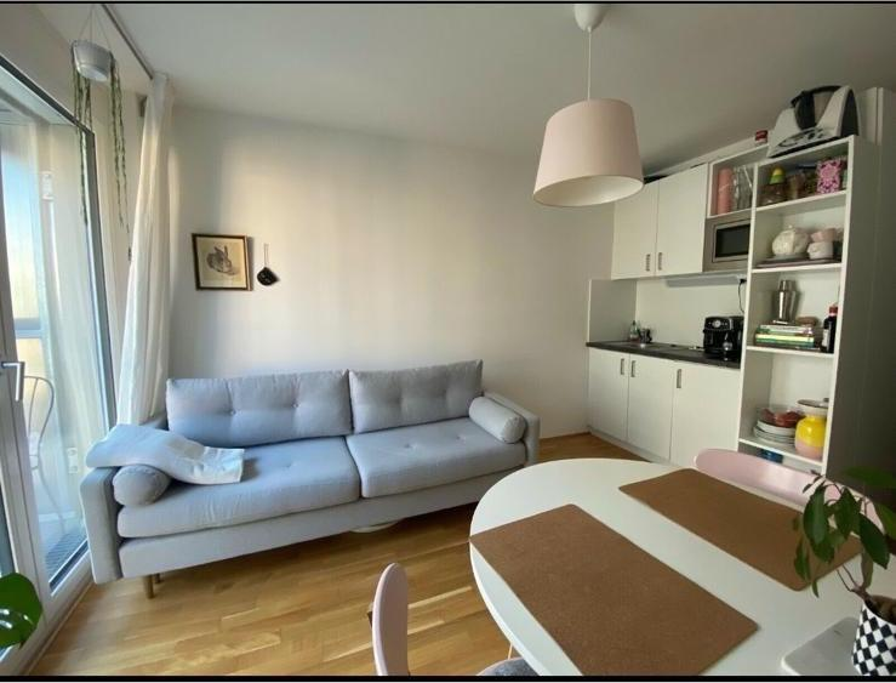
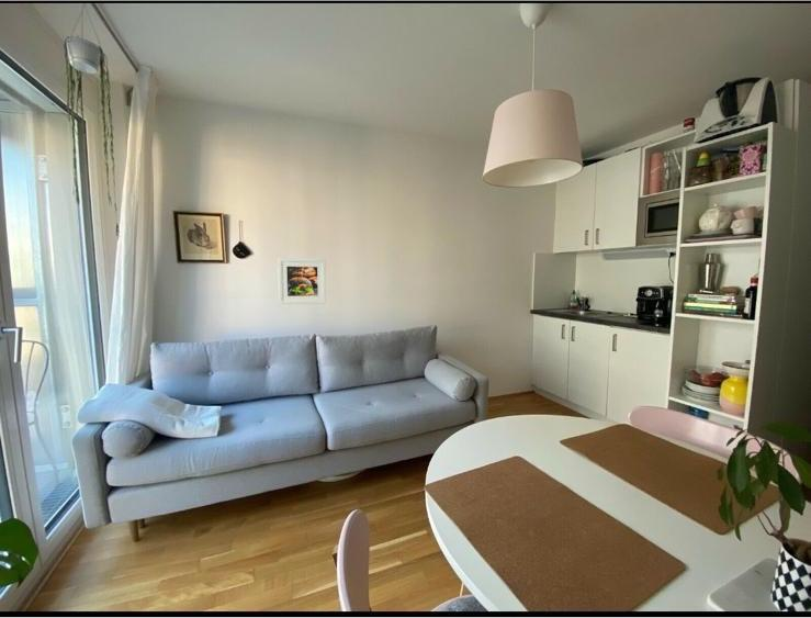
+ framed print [277,257,327,305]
